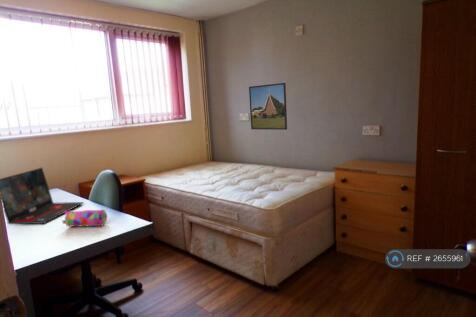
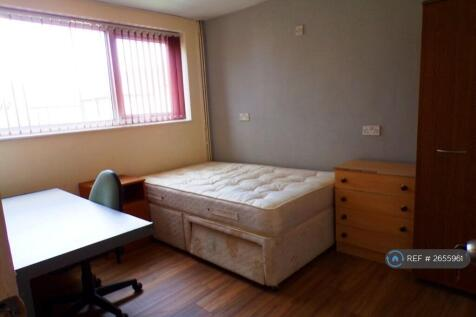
- pencil case [61,209,108,228]
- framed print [248,82,288,131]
- laptop [0,167,85,225]
